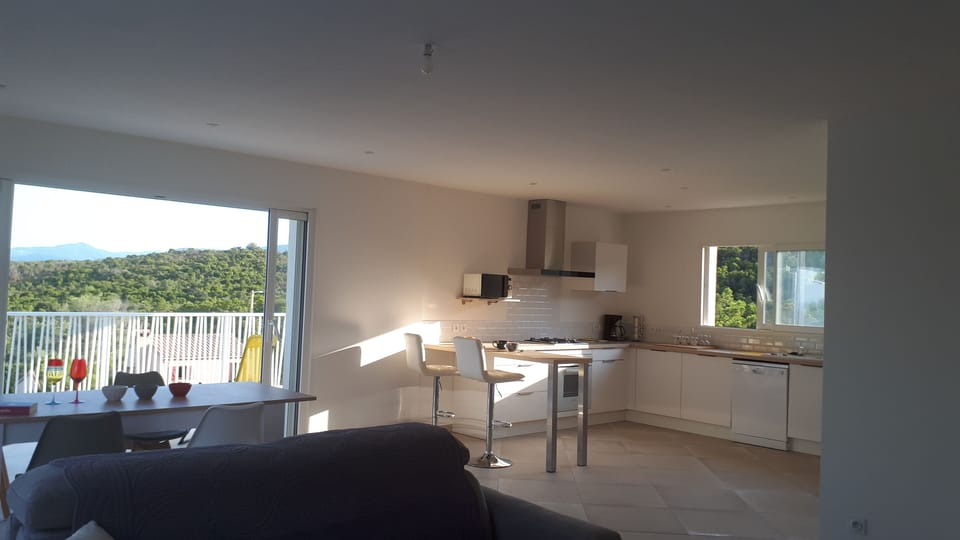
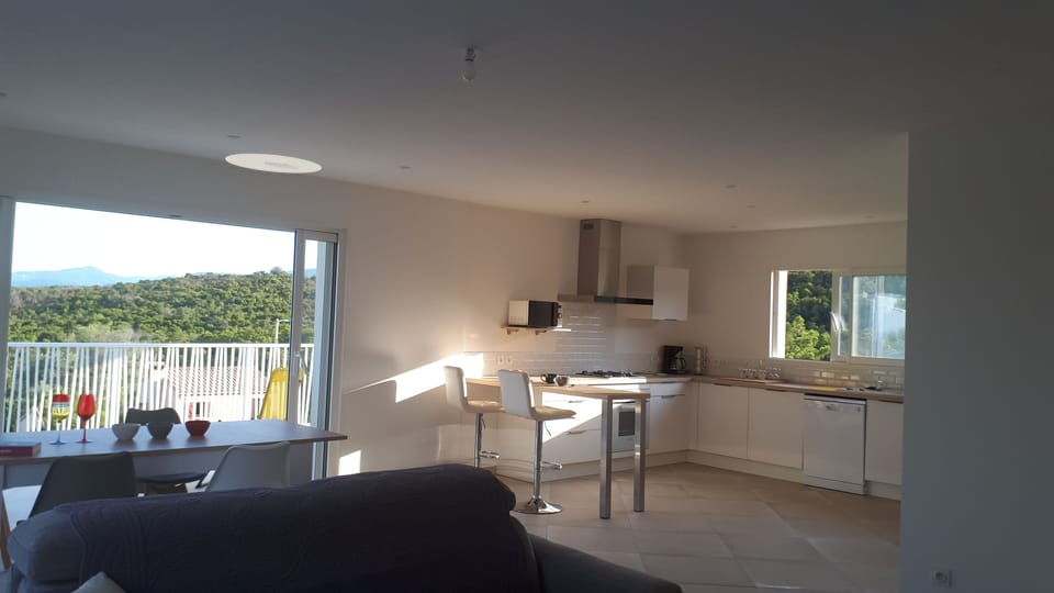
+ ceiling light [224,153,323,175]
